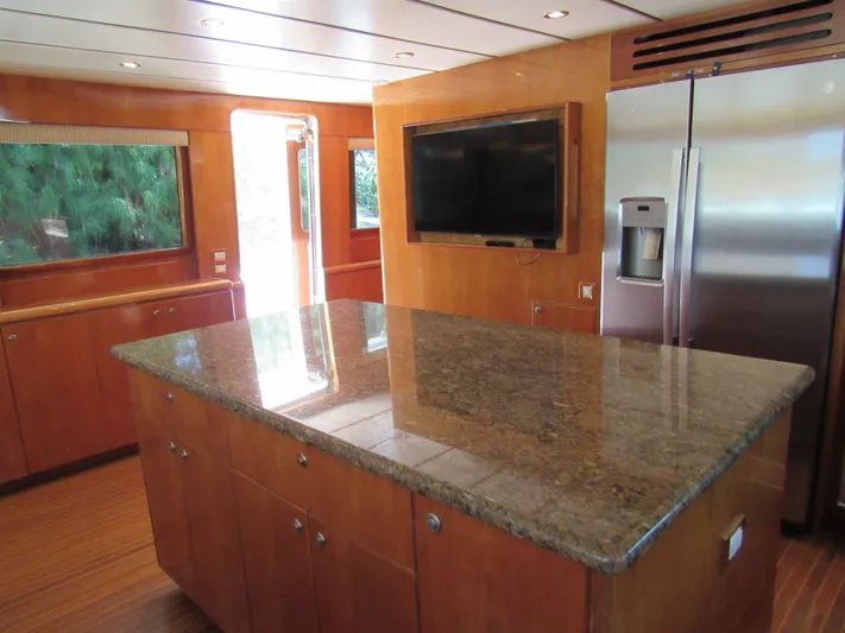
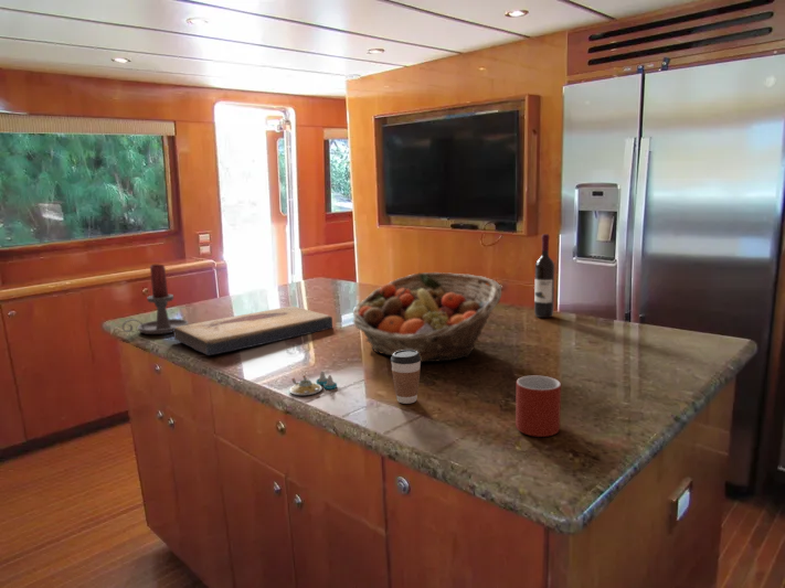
+ fish fossil [173,306,333,356]
+ mug [515,375,562,438]
+ wine bottle [533,233,555,319]
+ fruit basket [351,271,502,363]
+ candle holder [121,264,189,335]
+ salt and pepper shaker set [288,371,338,396]
+ coffee cup [390,350,422,405]
